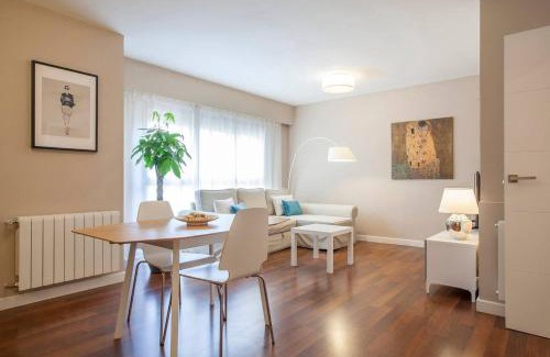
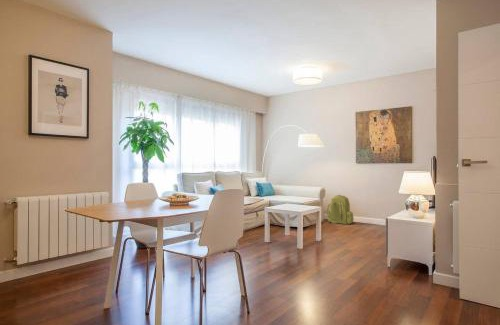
+ backpack [325,194,355,225]
